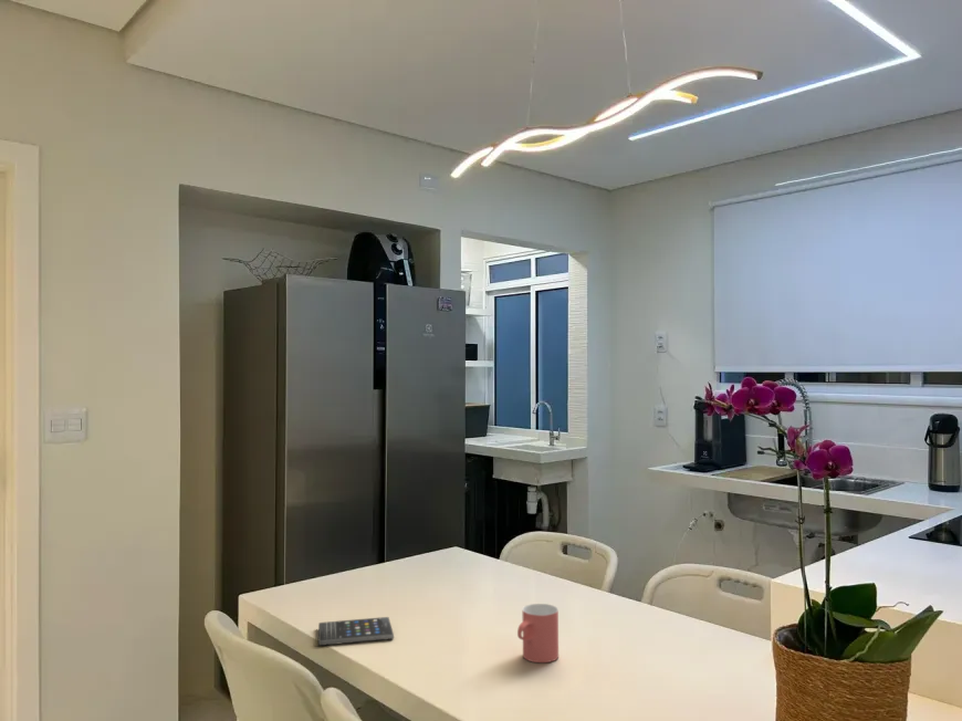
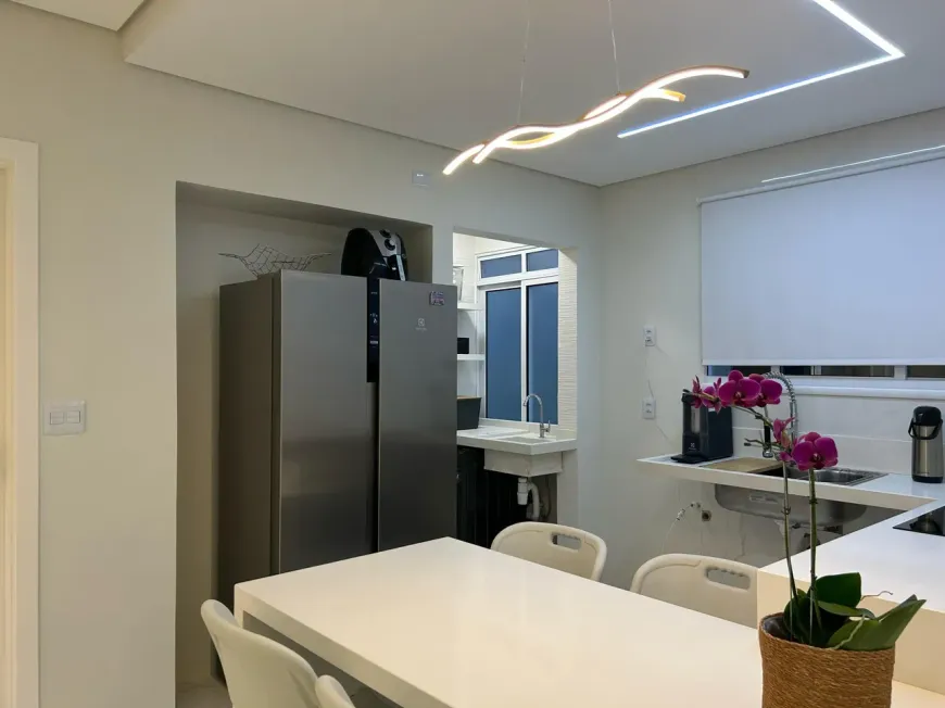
- smartphone [317,616,395,647]
- cup [516,603,560,663]
